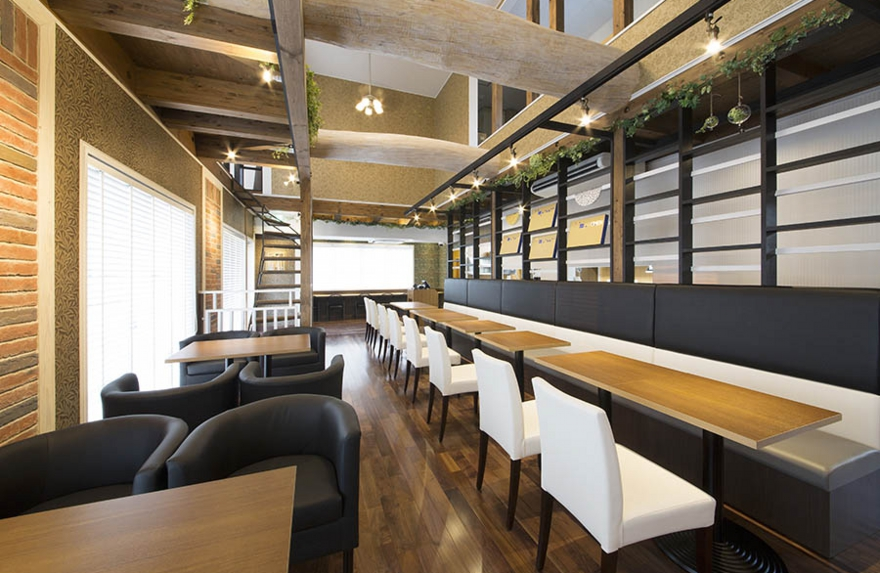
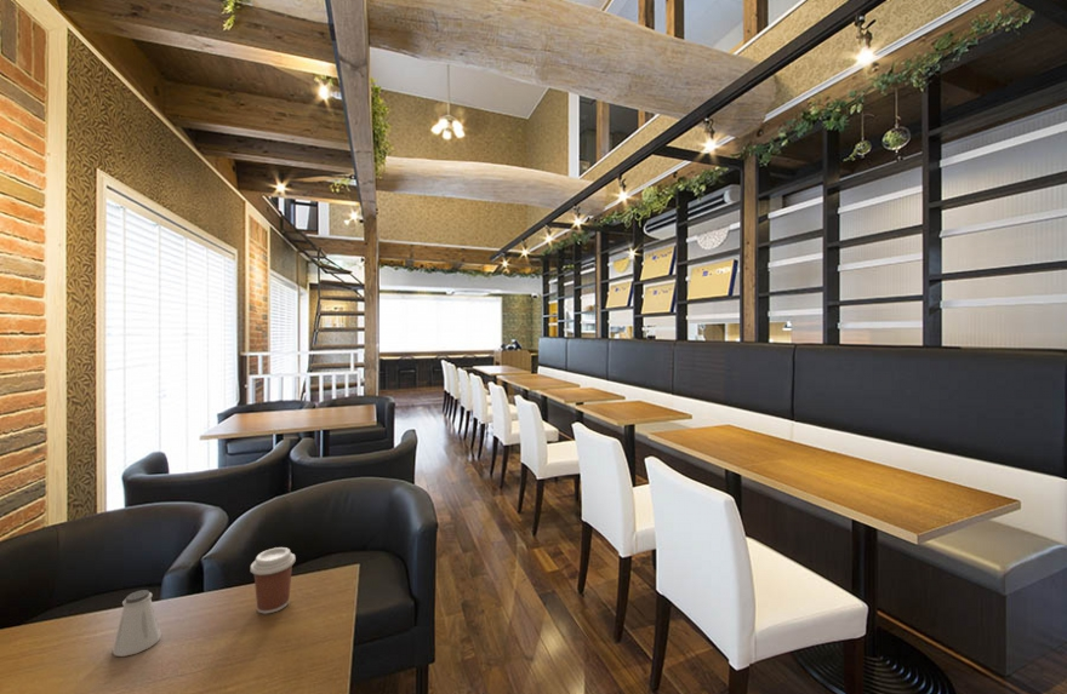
+ coffee cup [250,546,297,615]
+ saltshaker [112,589,162,658]
